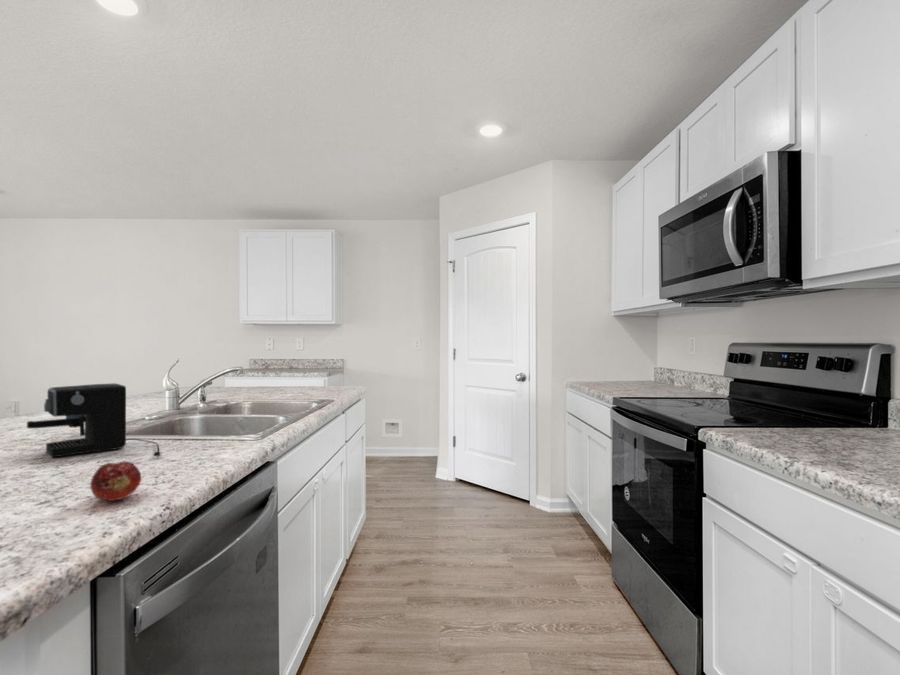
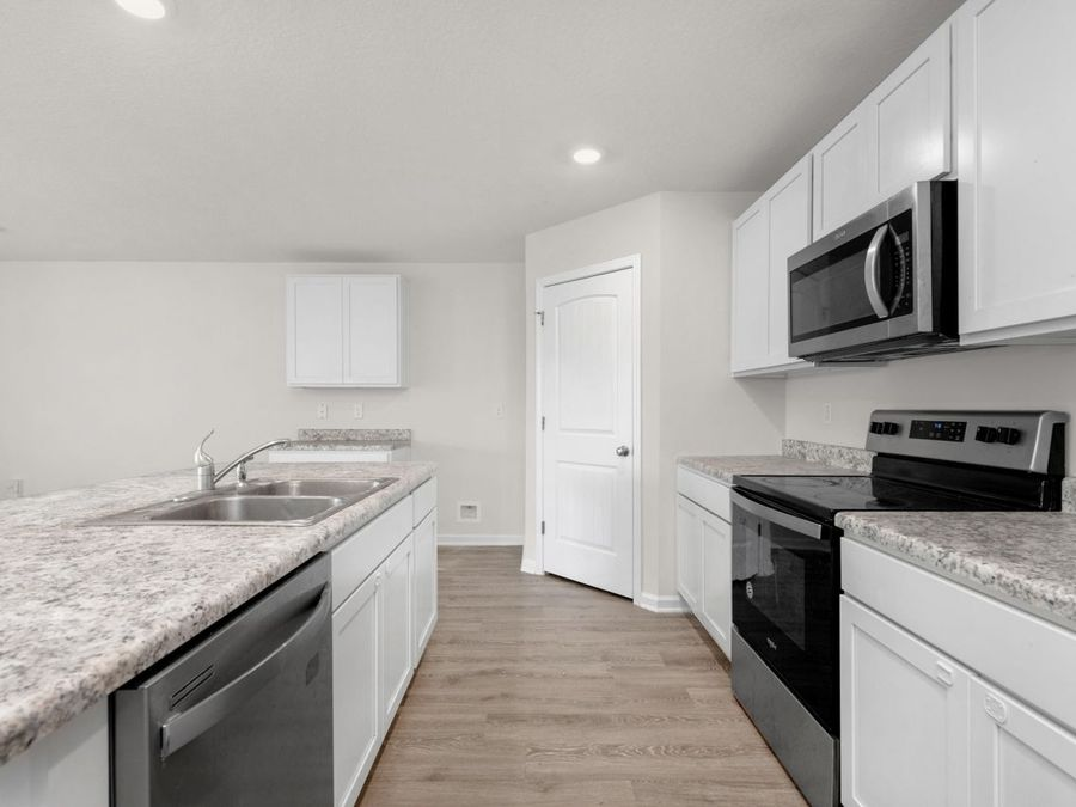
- fruit [89,461,143,502]
- coffee maker [26,382,163,458]
